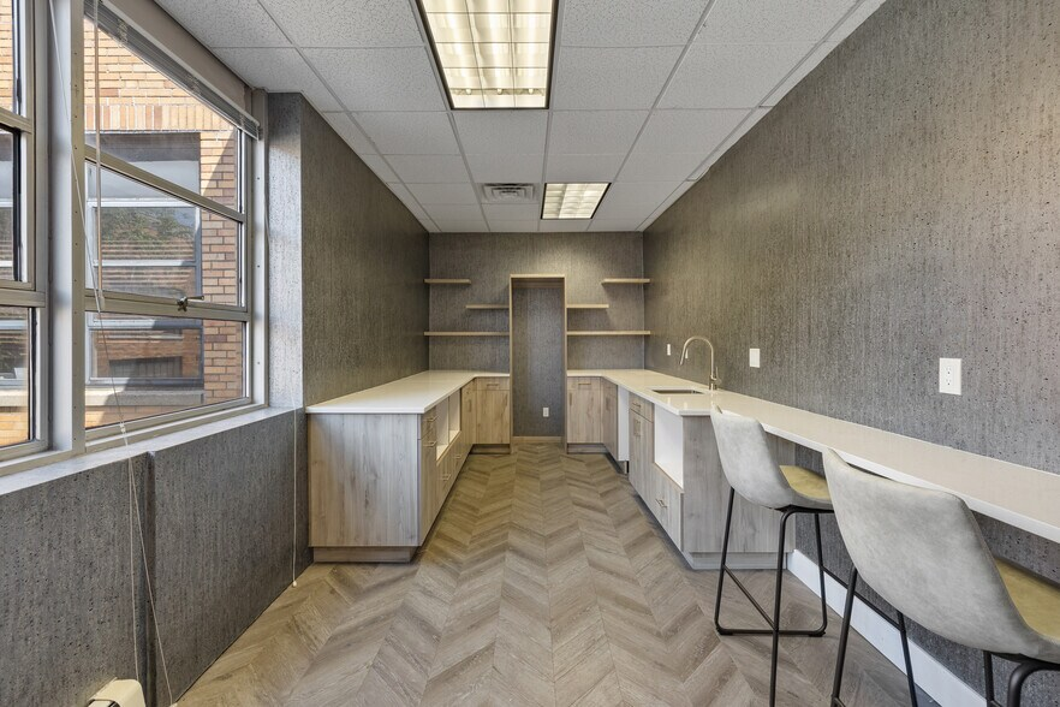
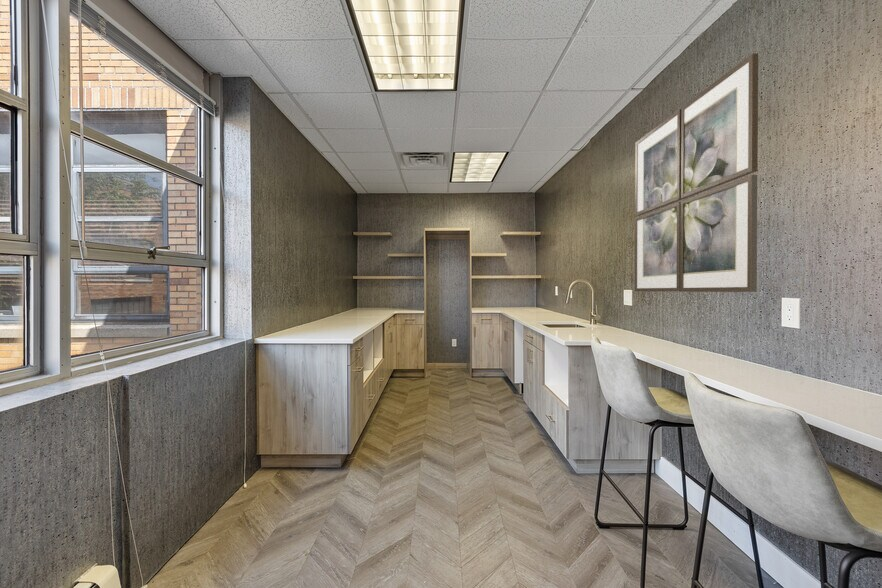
+ wall art [634,52,759,293]
